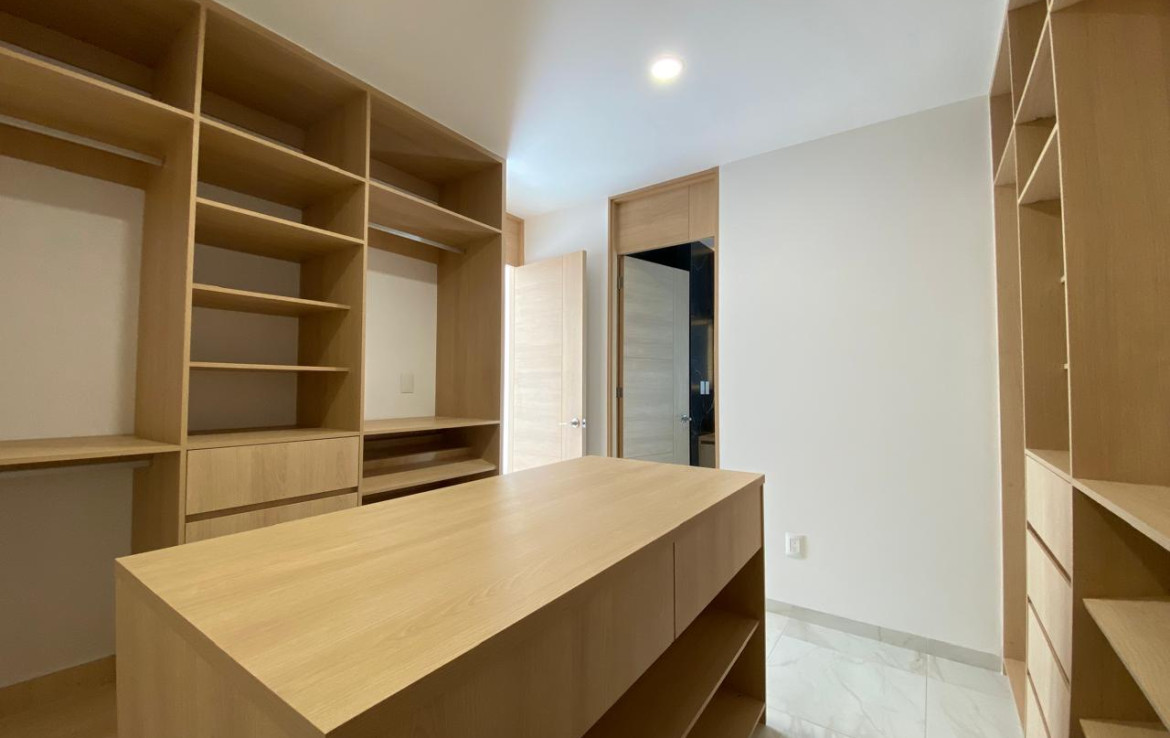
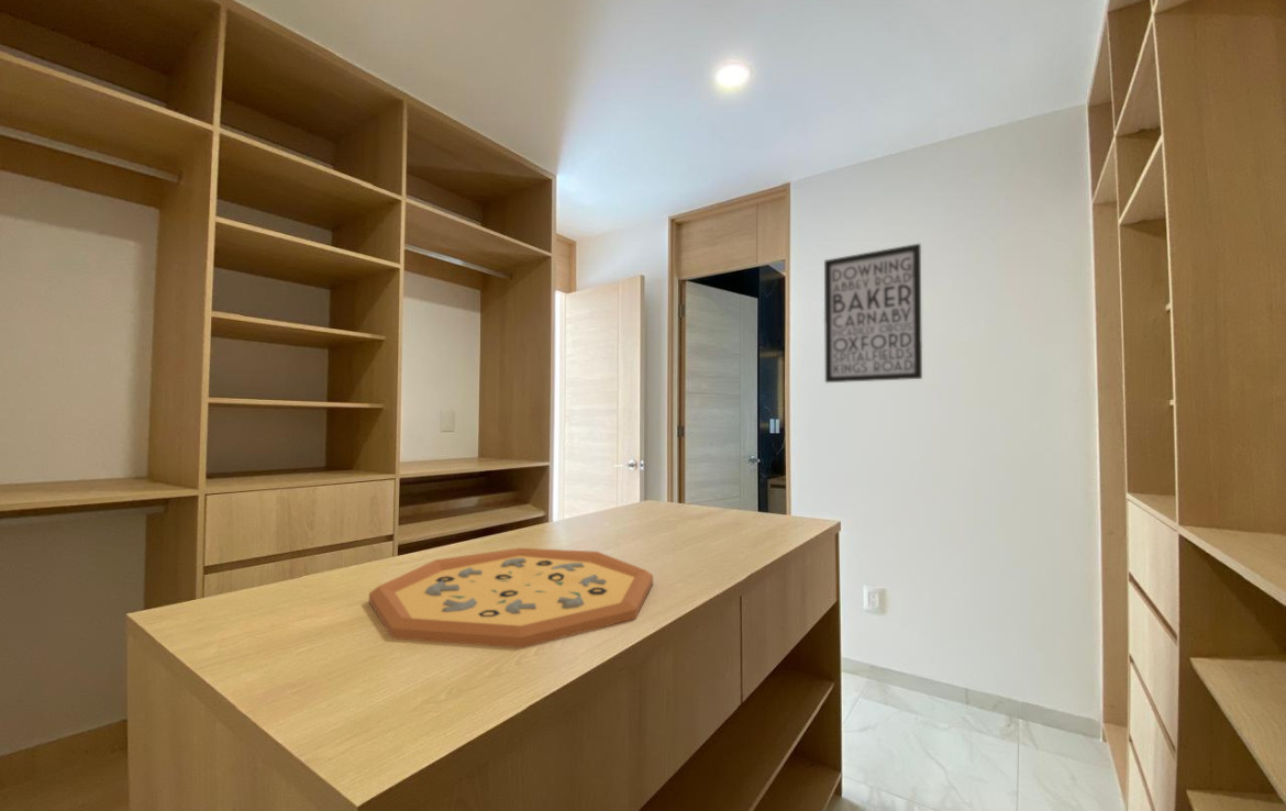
+ wall art [823,243,923,384]
+ decorative tray [368,547,654,648]
